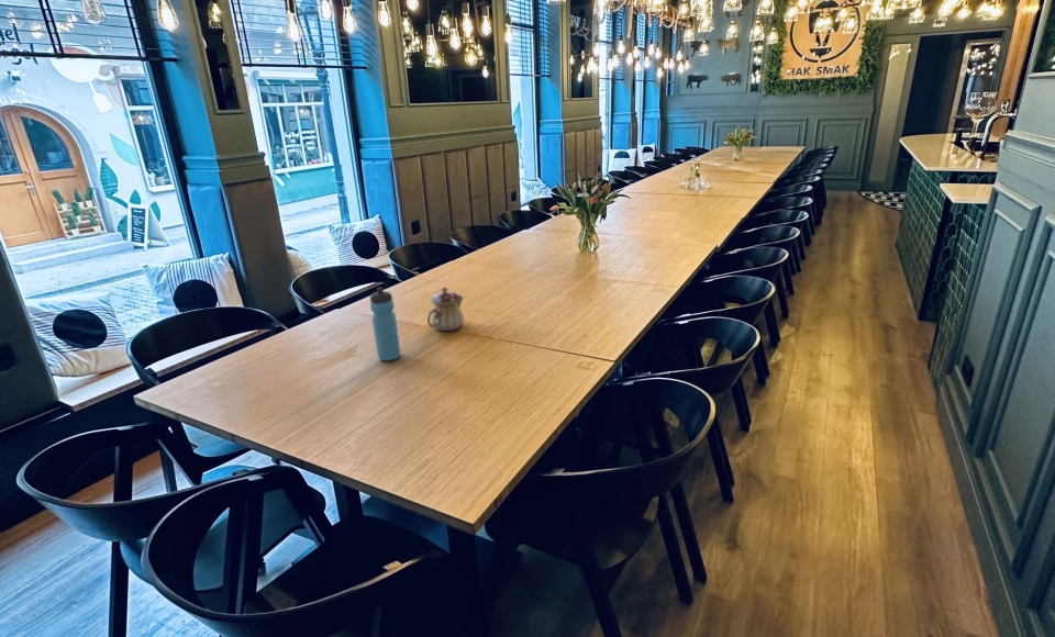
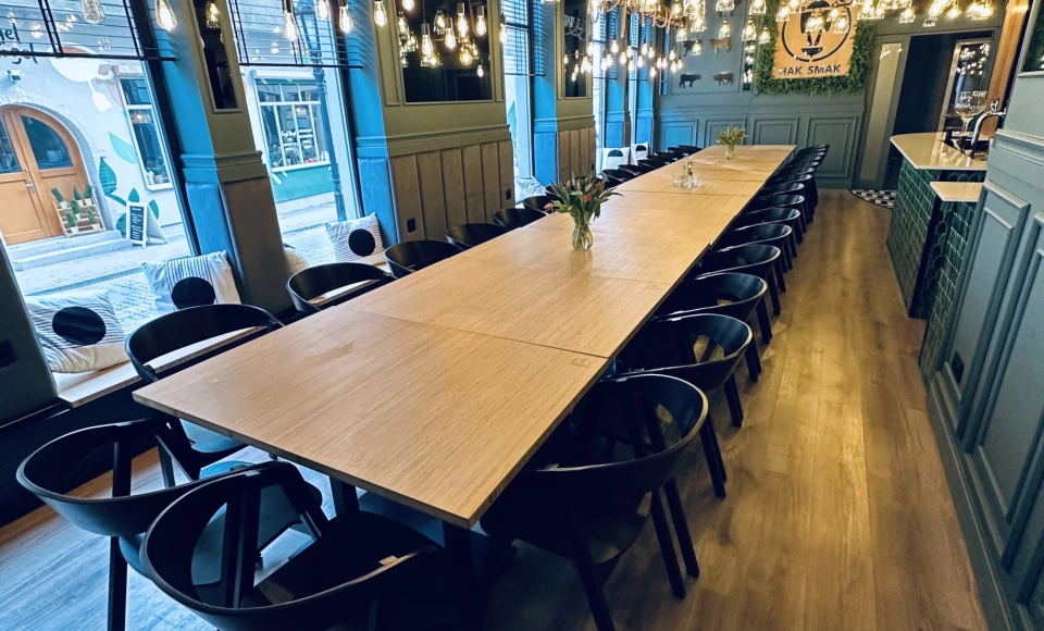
- water bottle [369,287,401,362]
- teapot [426,287,465,332]
